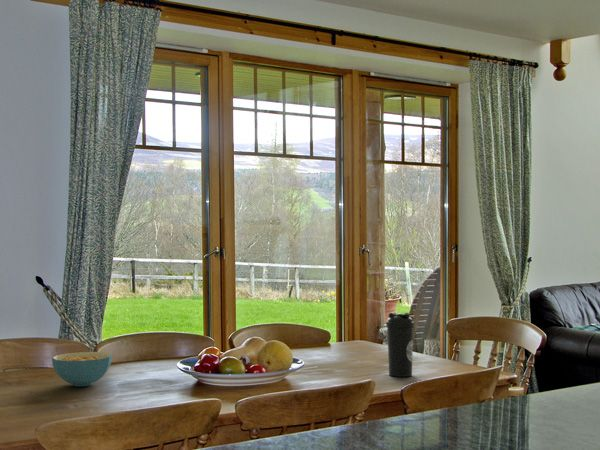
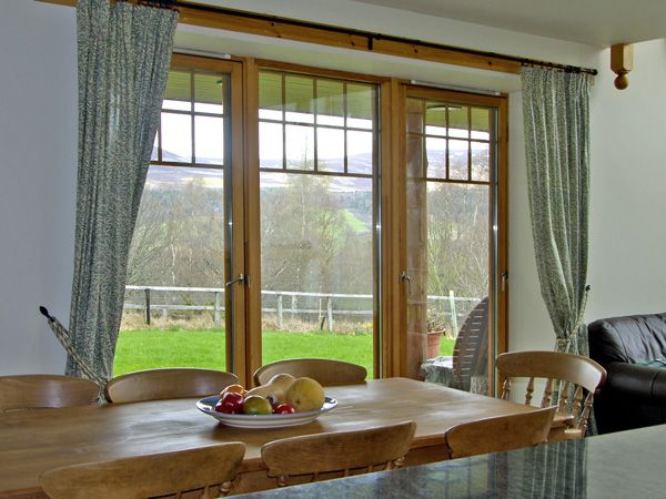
- water bottle [385,311,415,378]
- cereal bowl [51,351,113,387]
